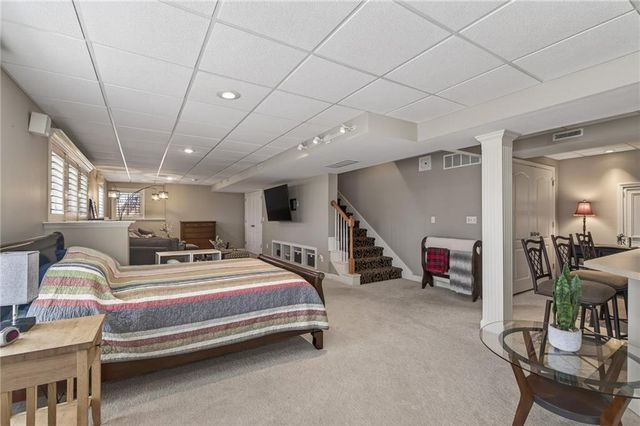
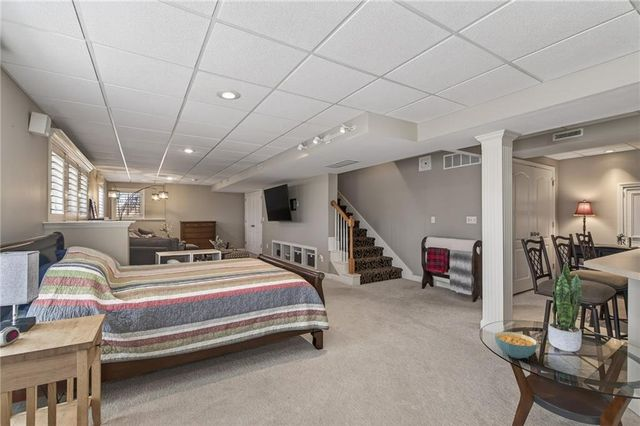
+ cereal bowl [494,331,538,360]
